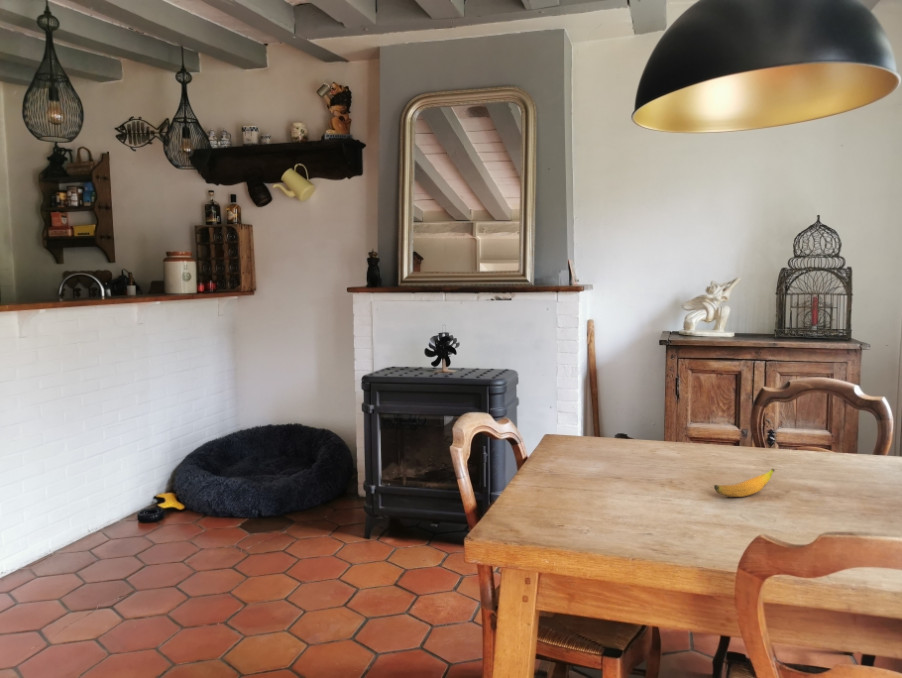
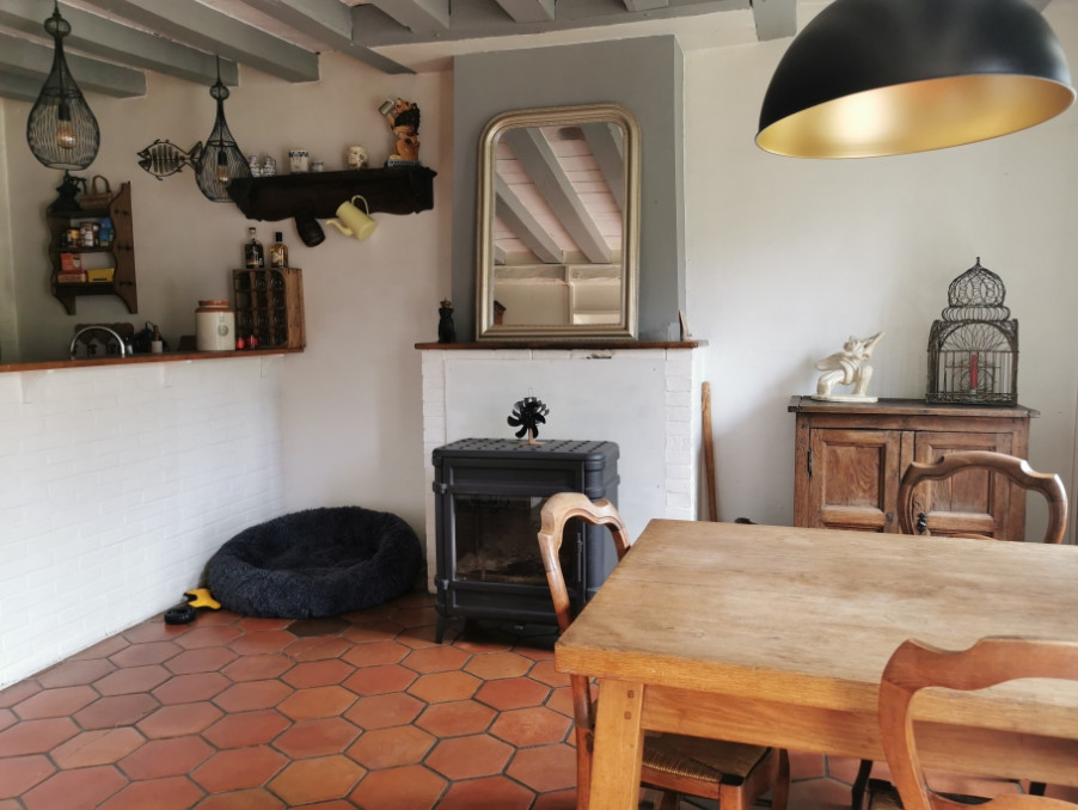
- banana [713,468,776,498]
